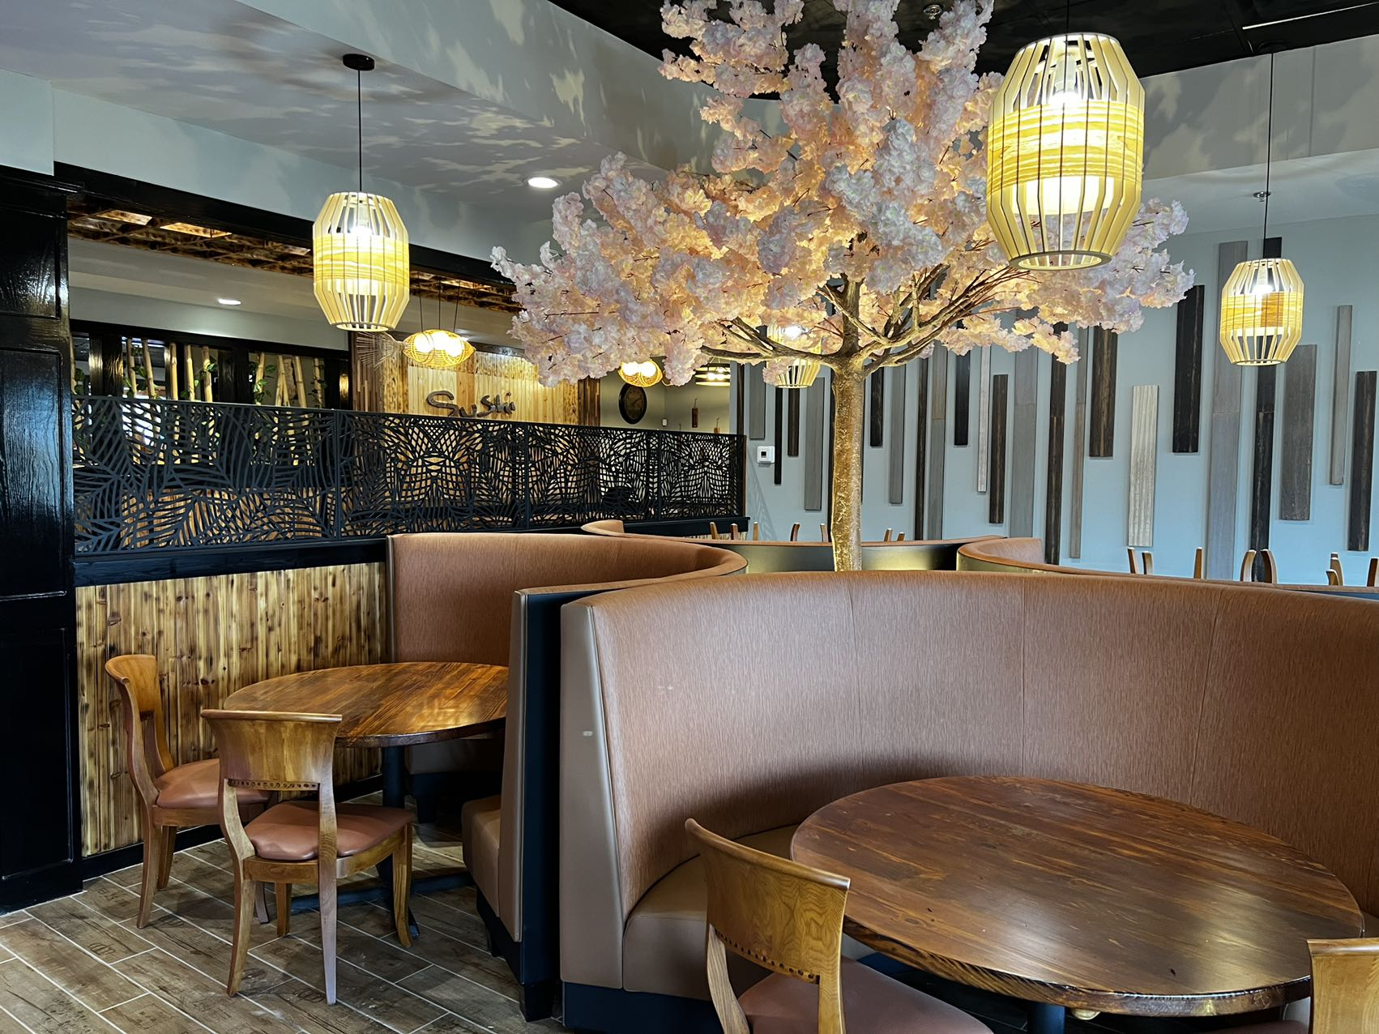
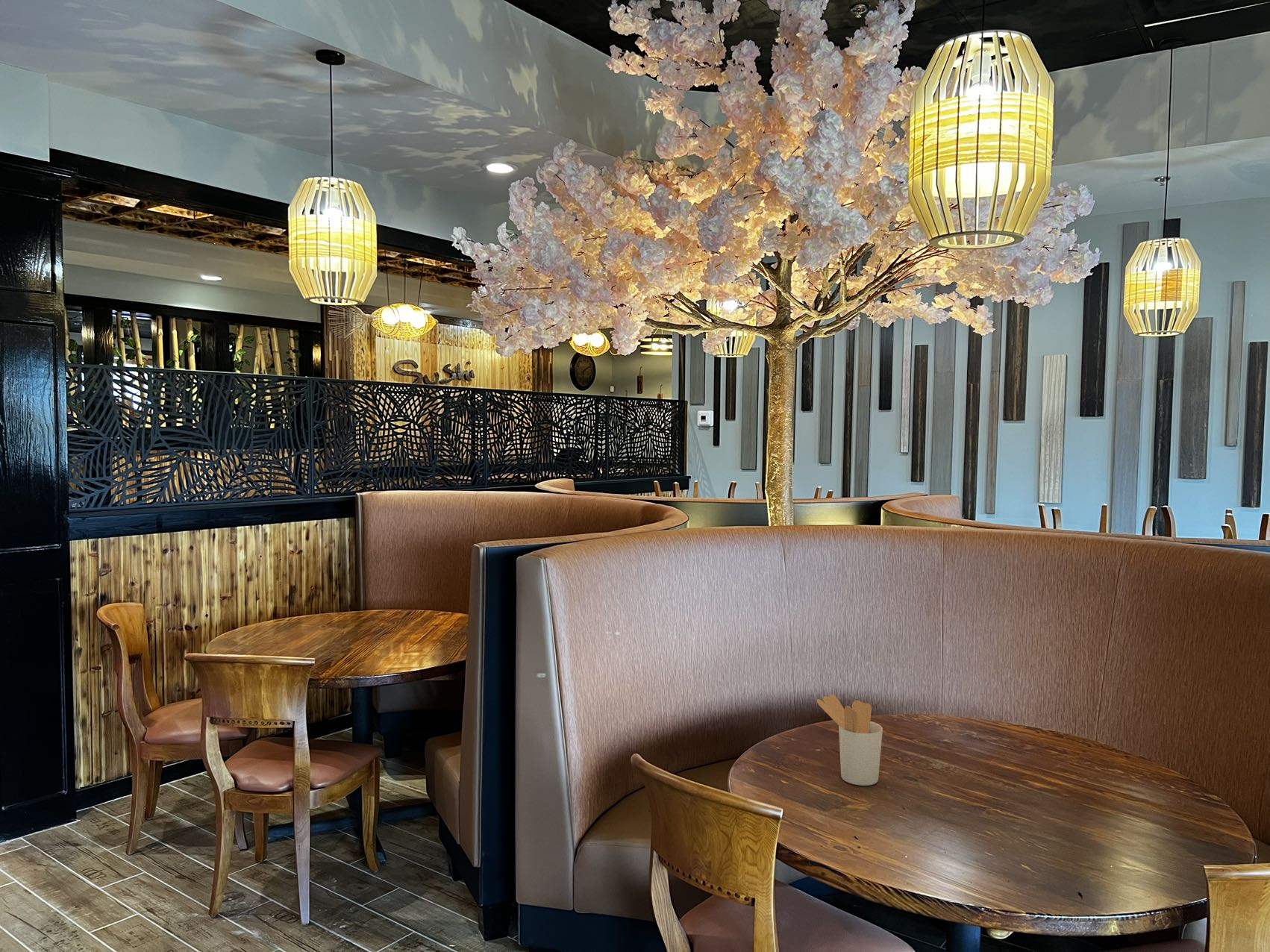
+ utensil holder [816,694,883,786]
